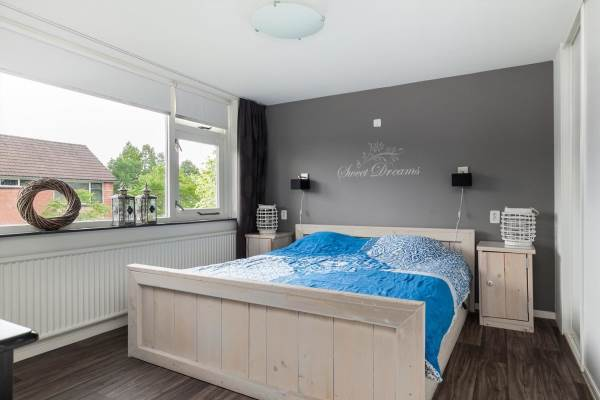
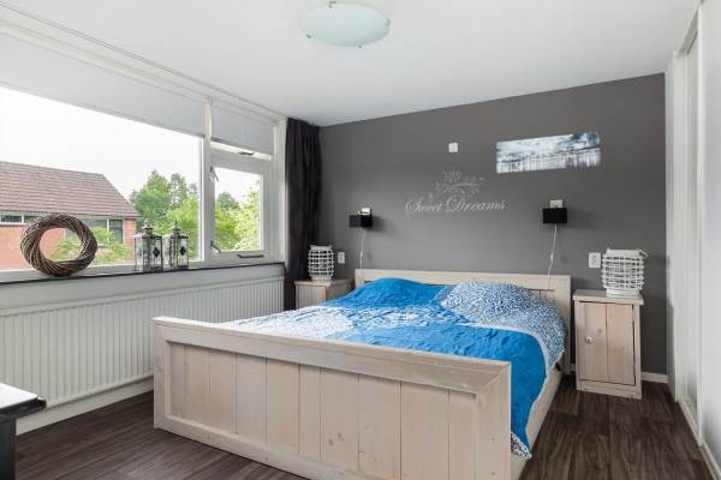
+ wall art [495,131,601,174]
